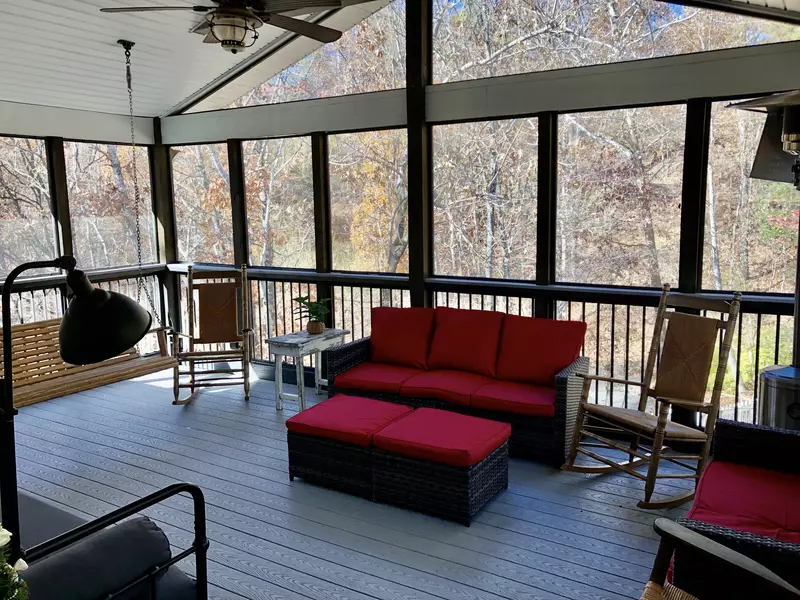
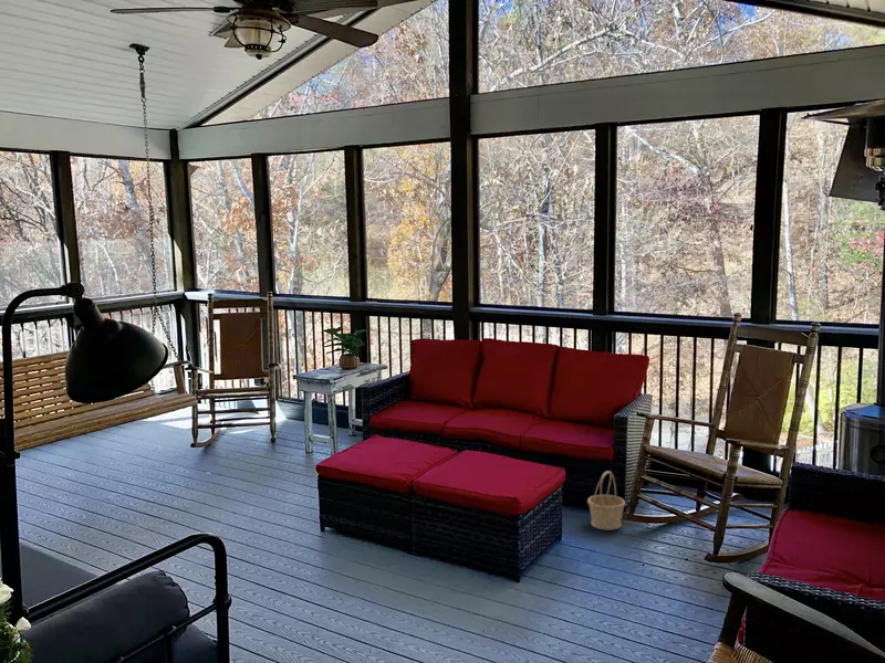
+ basket [586,470,626,530]
